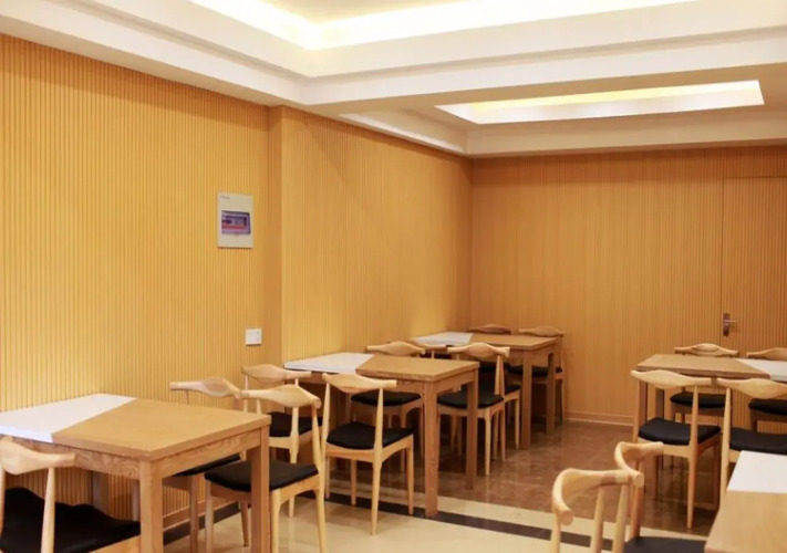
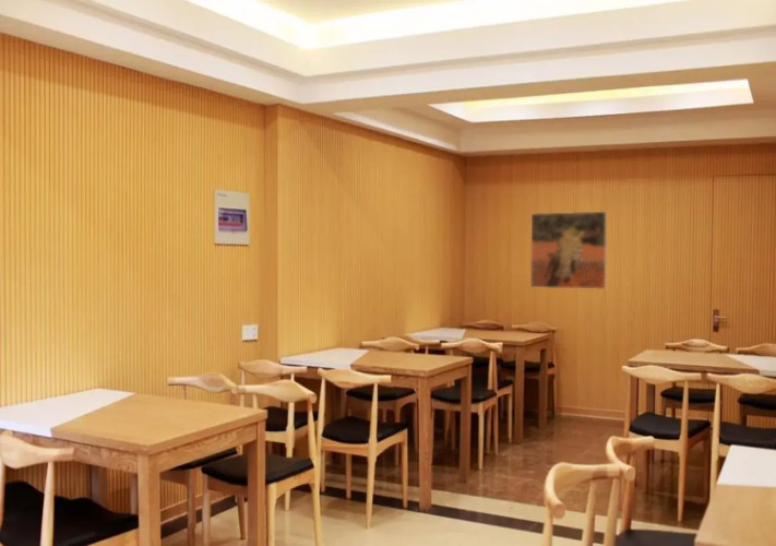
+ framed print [529,211,608,290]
